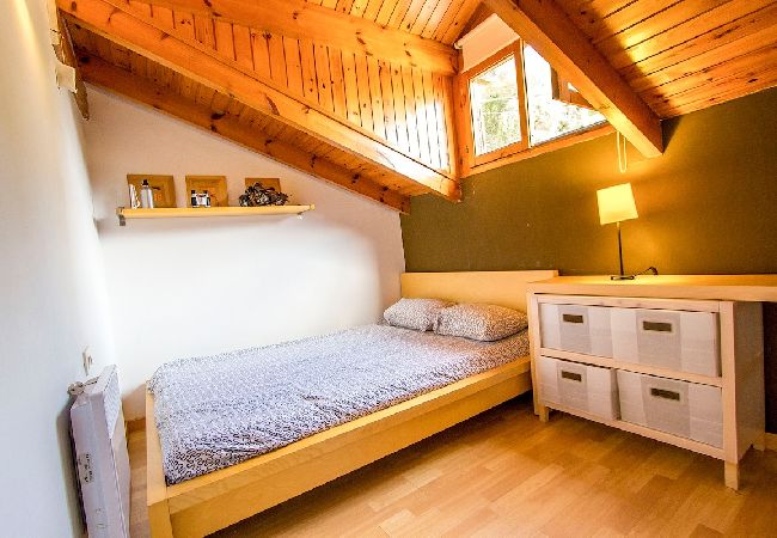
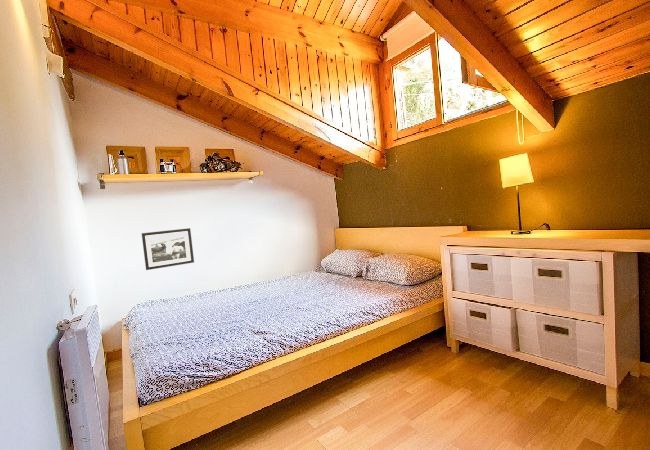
+ picture frame [141,227,195,271]
